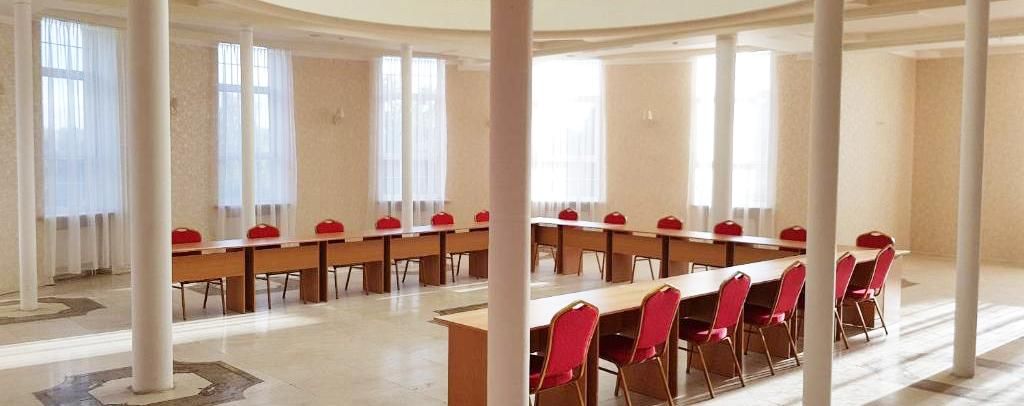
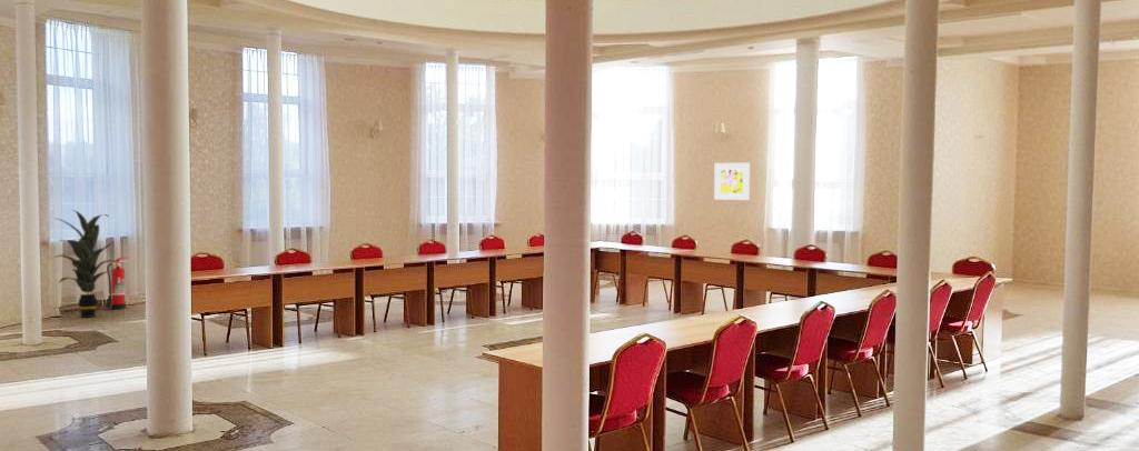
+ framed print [713,162,751,201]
+ fire extinguisher [102,257,131,310]
+ indoor plant [50,209,123,319]
